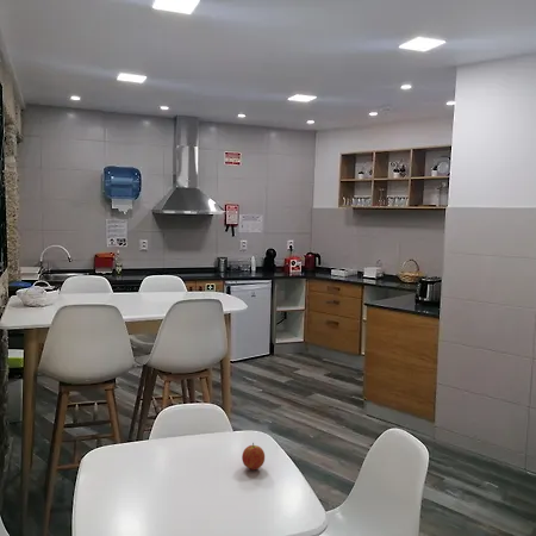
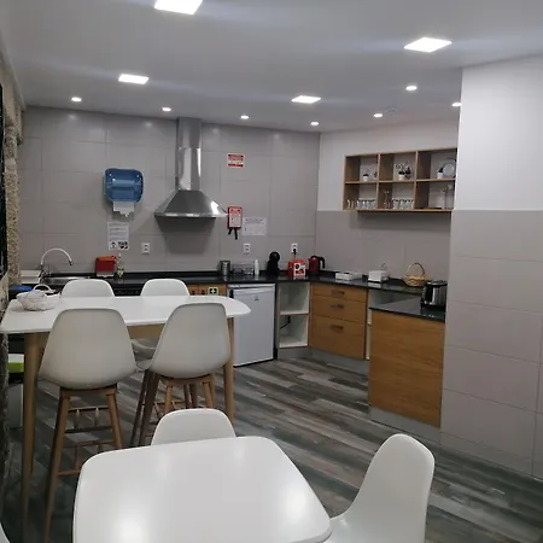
- fruit [241,442,266,470]
